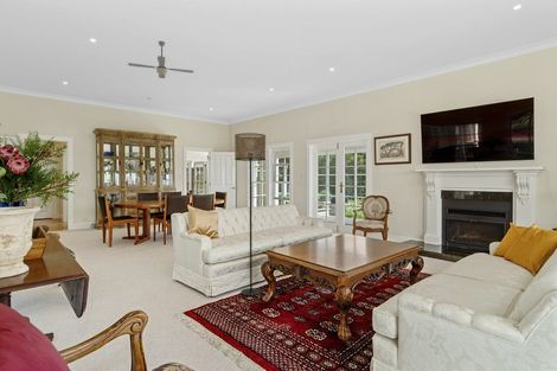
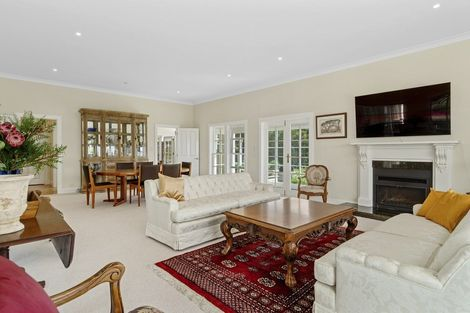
- ceiling fan [127,40,194,79]
- floor lamp [233,132,267,298]
